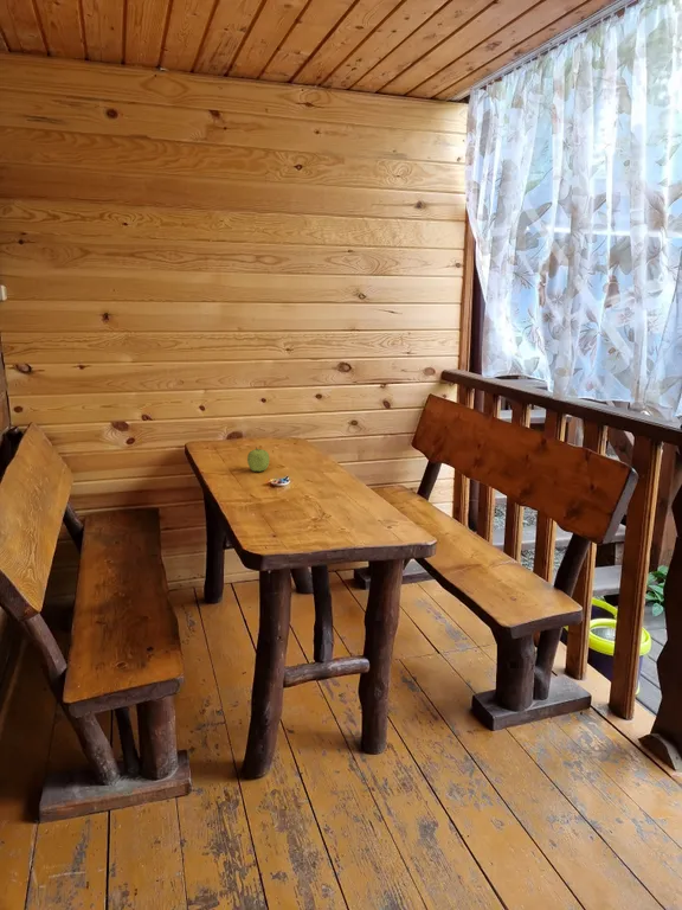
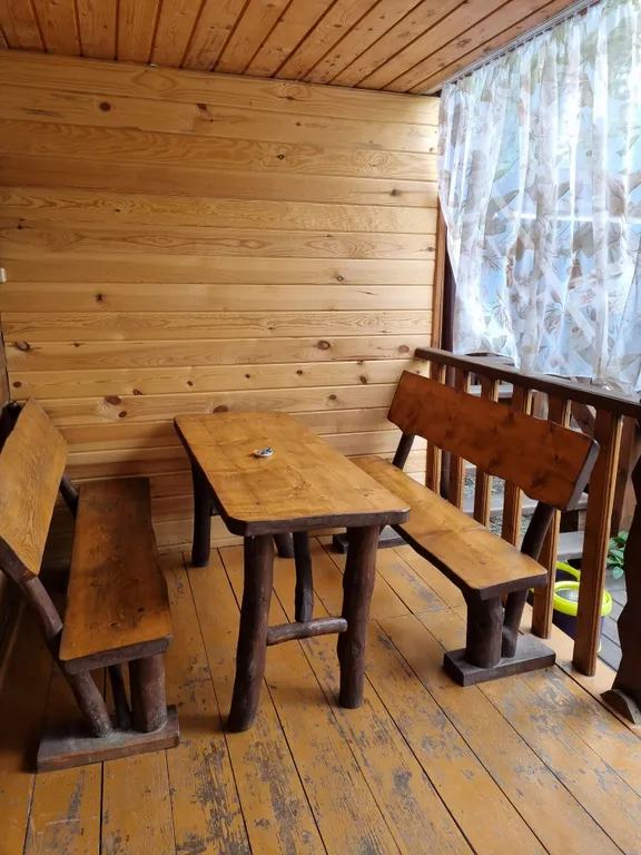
- fruit [246,447,270,473]
